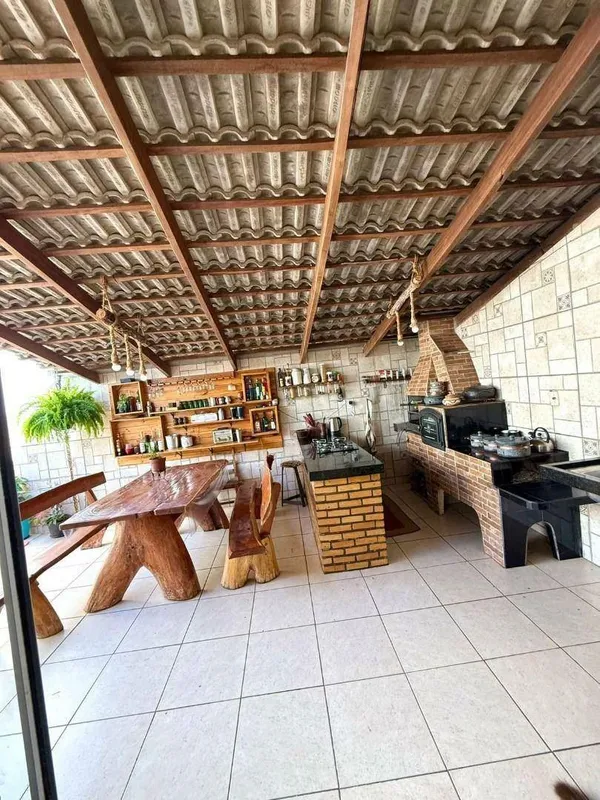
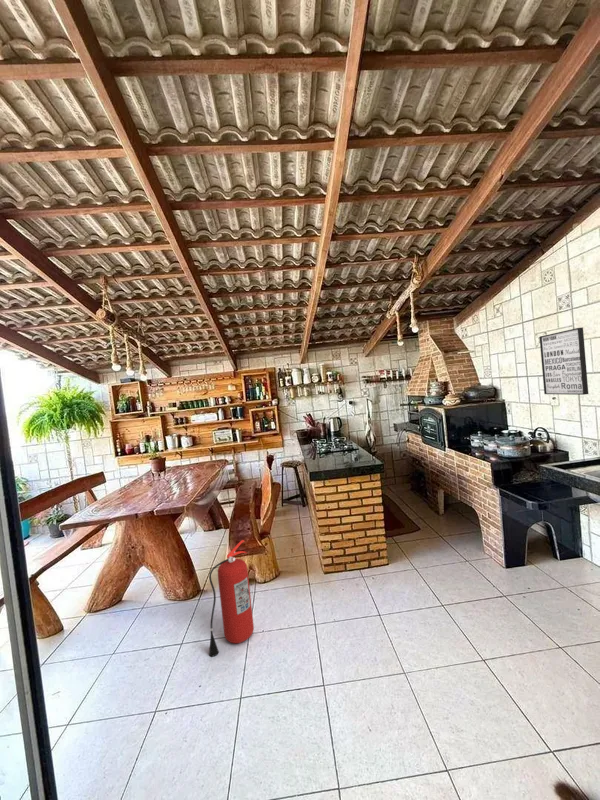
+ wall art [539,326,589,396]
+ fire extinguisher [208,539,255,658]
